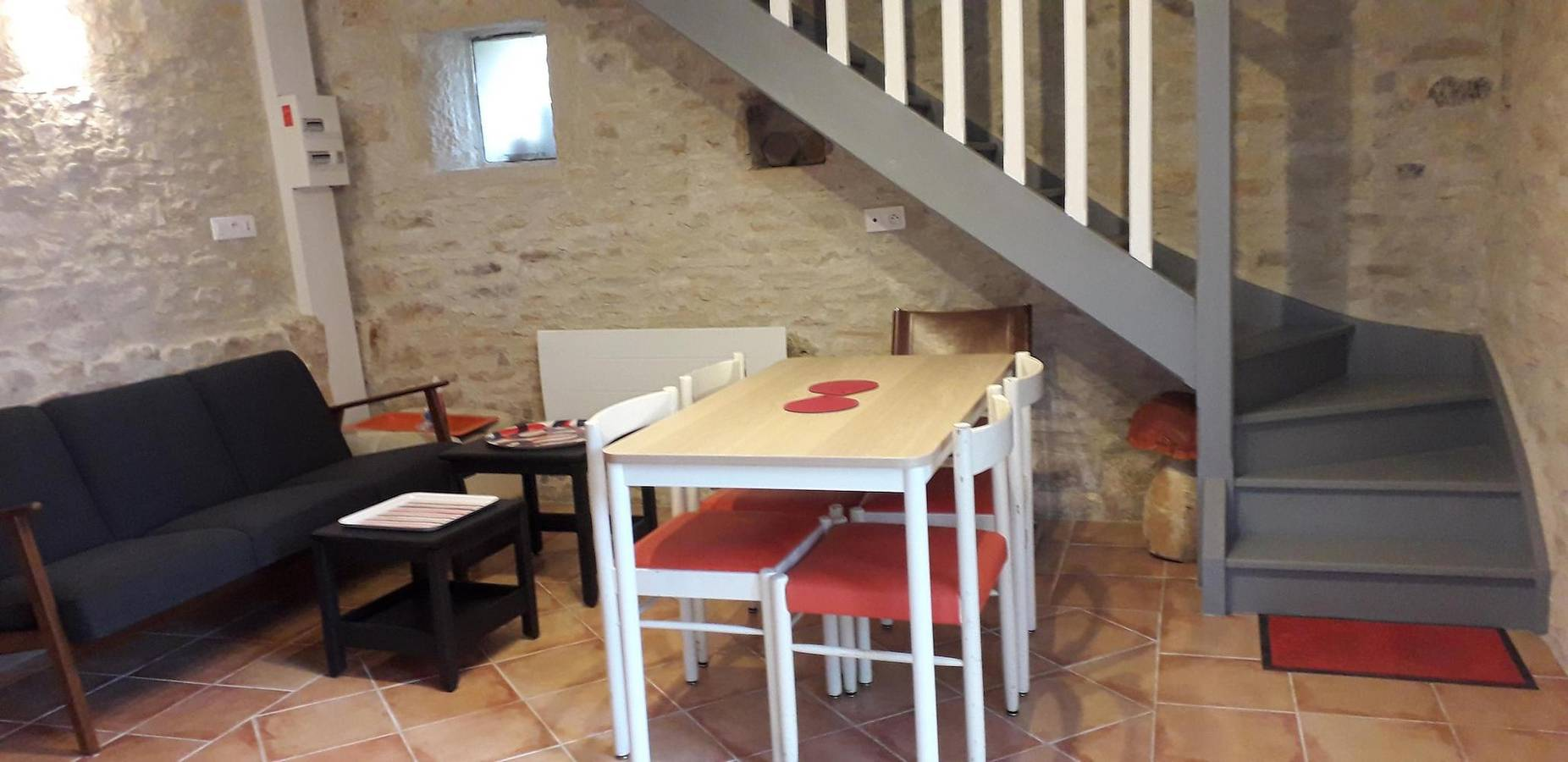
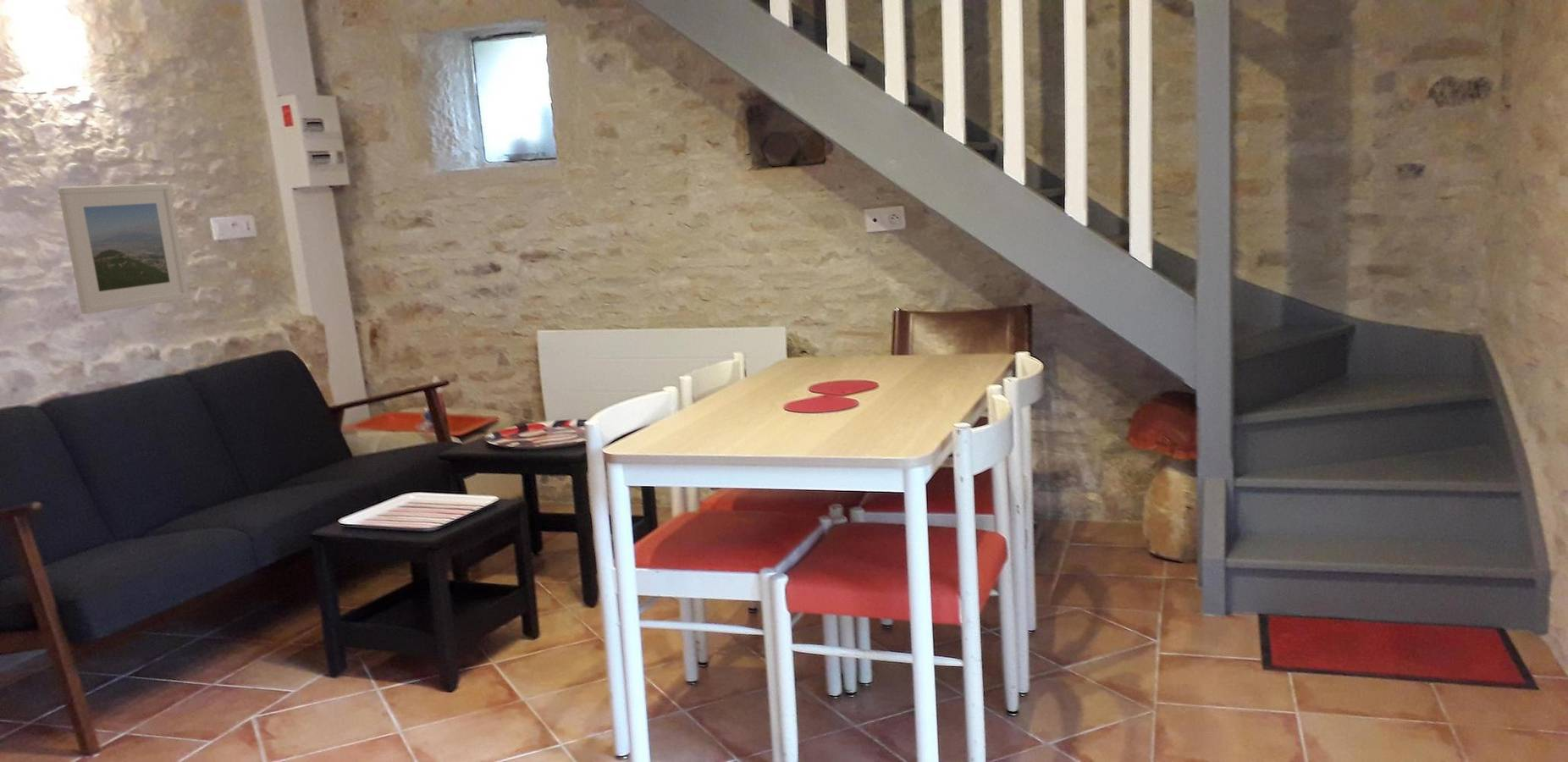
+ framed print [57,183,190,315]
